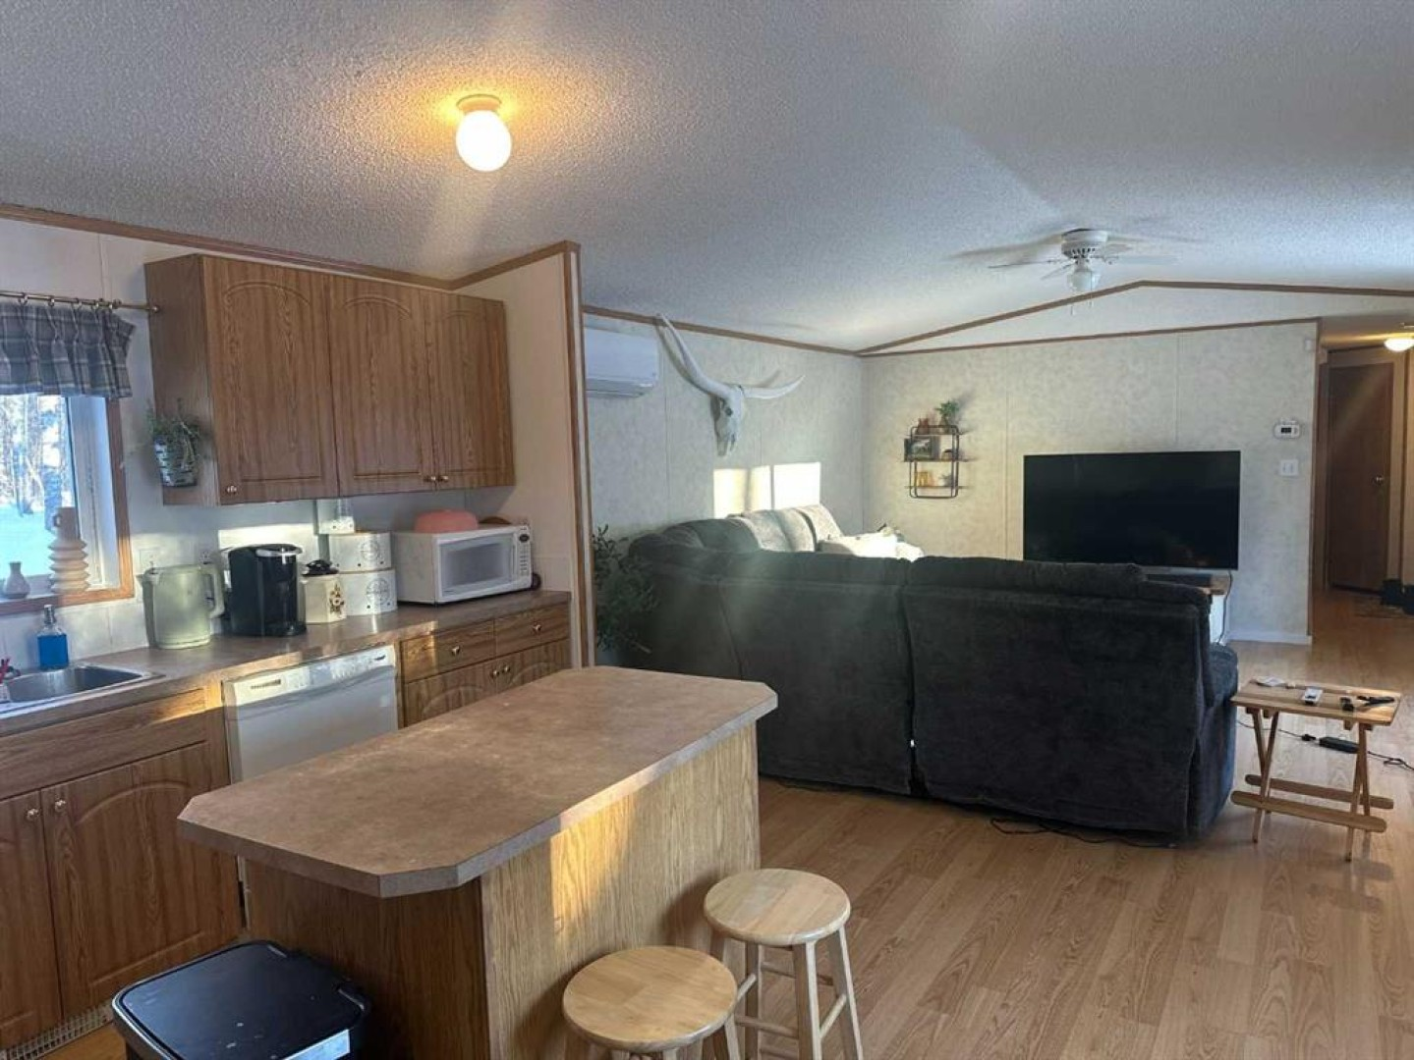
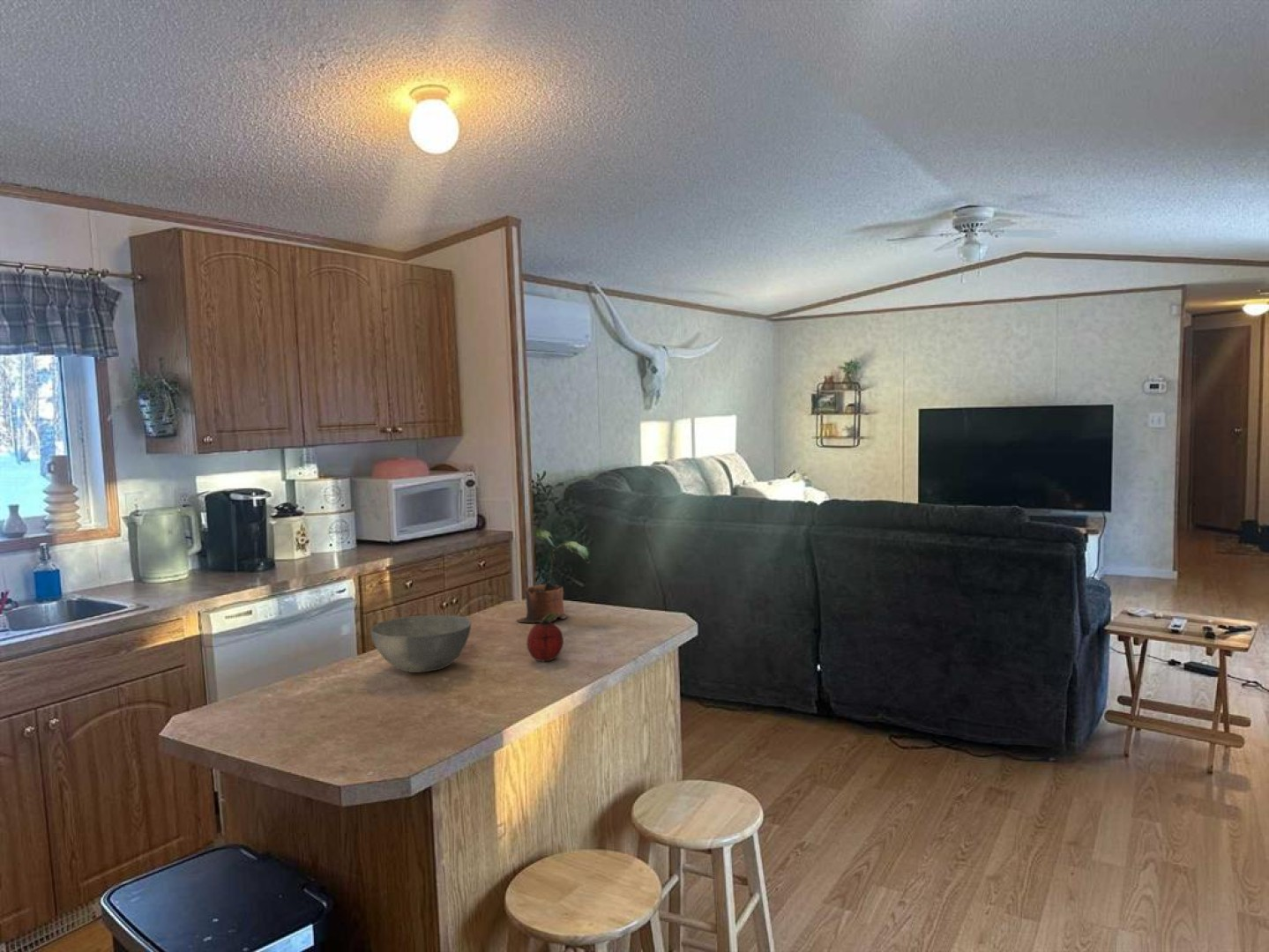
+ potted plant [517,527,591,624]
+ fruit [526,613,564,662]
+ bowl [370,614,472,673]
